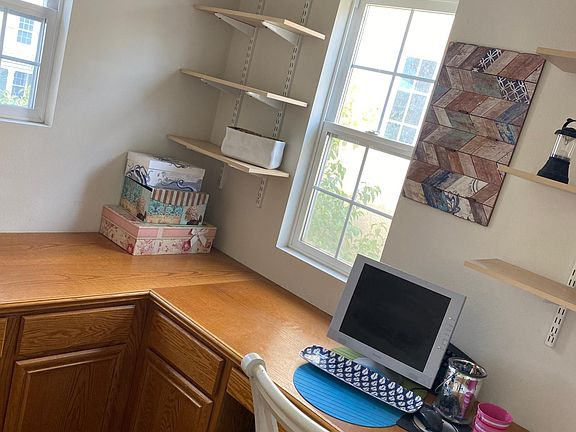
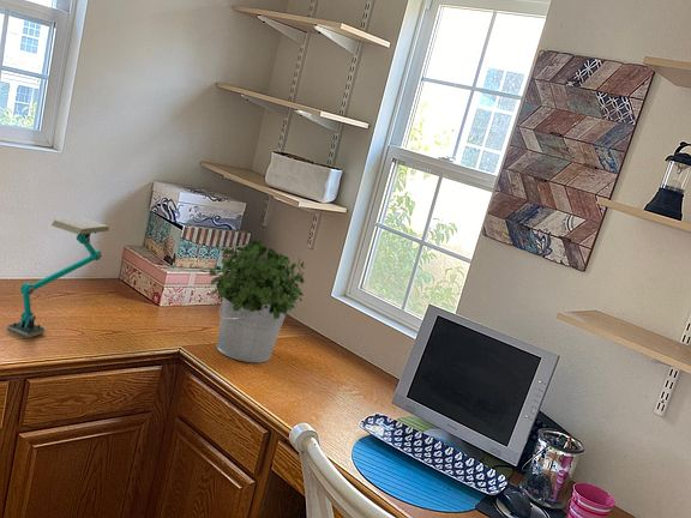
+ desk lamp [6,216,110,339]
+ potted plant [206,239,307,363]
